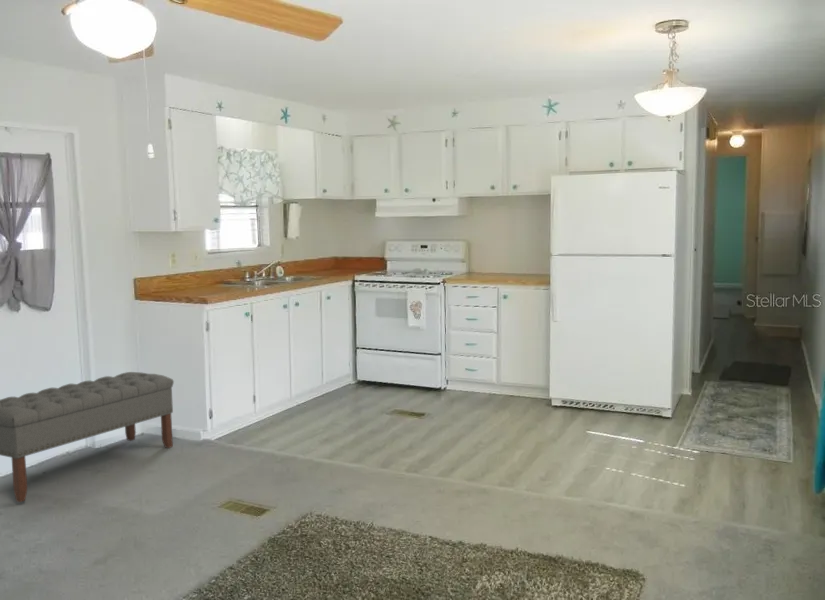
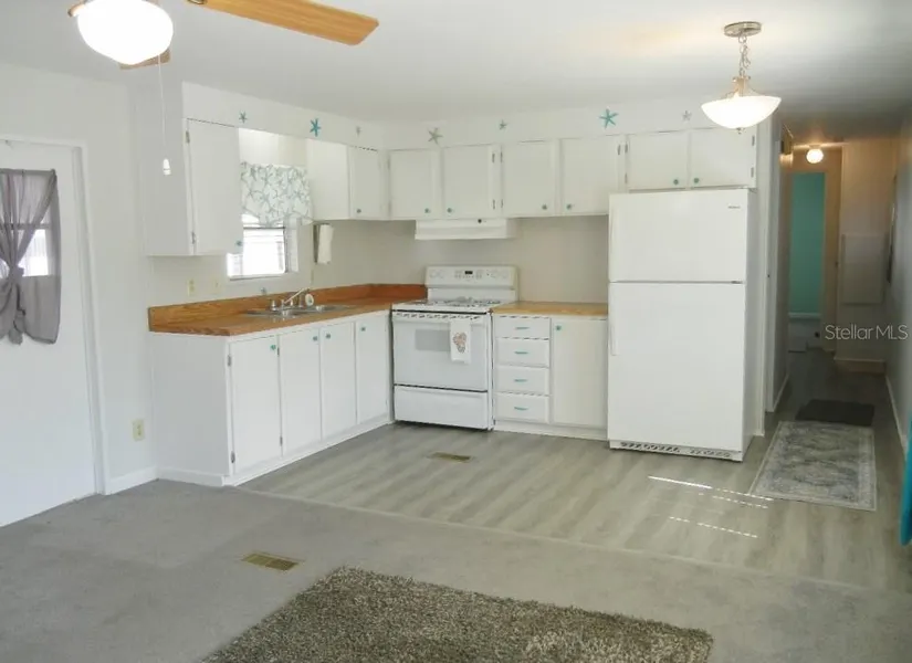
- bench [0,371,175,503]
